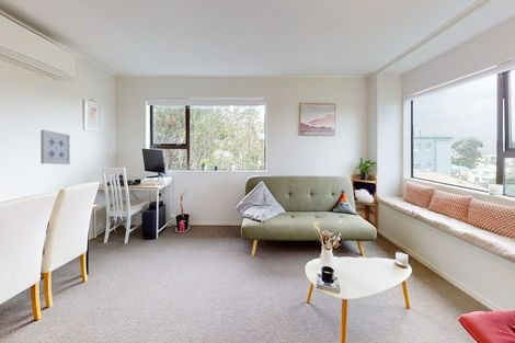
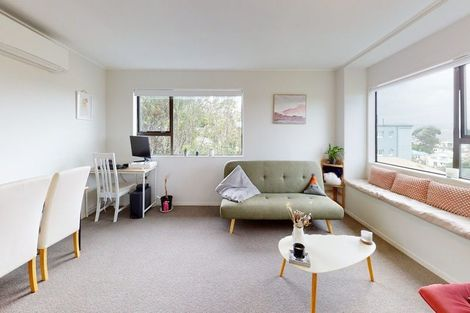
- wall art [39,129,71,165]
